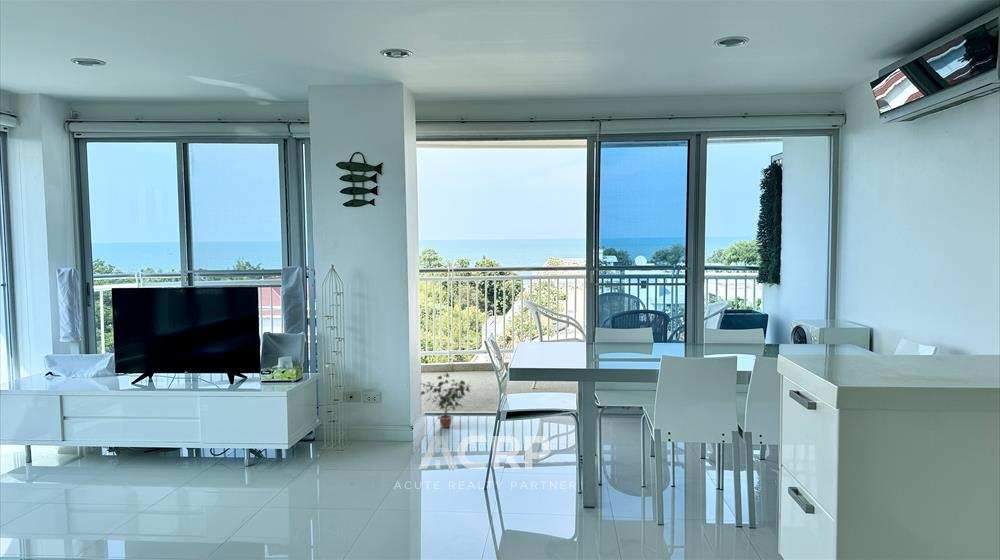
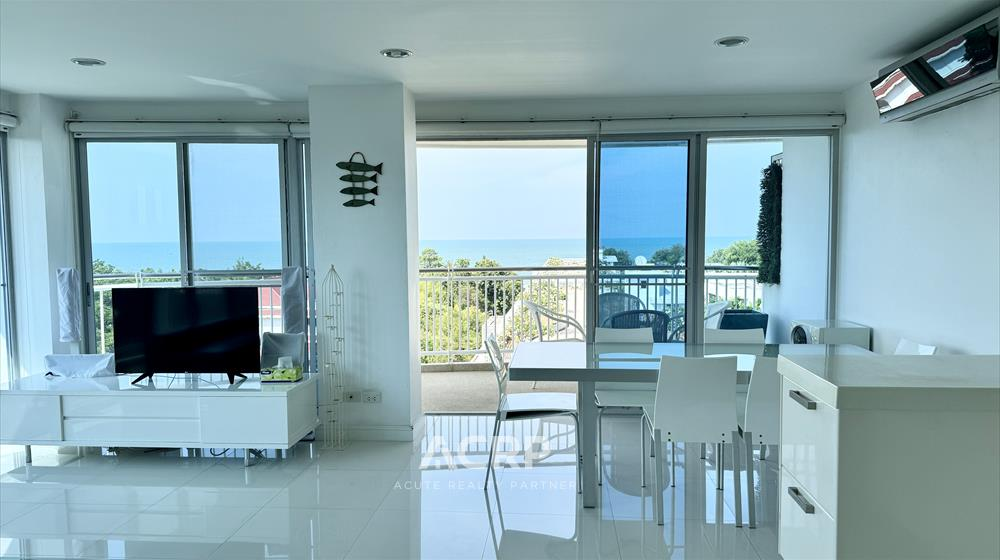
- potted plant [419,371,472,429]
